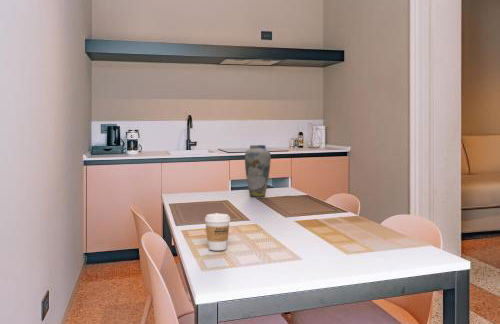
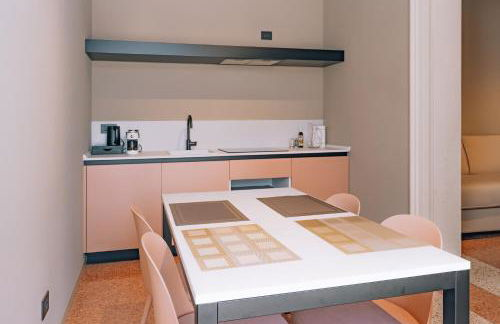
- vase [244,144,272,197]
- coffee cup [204,212,231,252]
